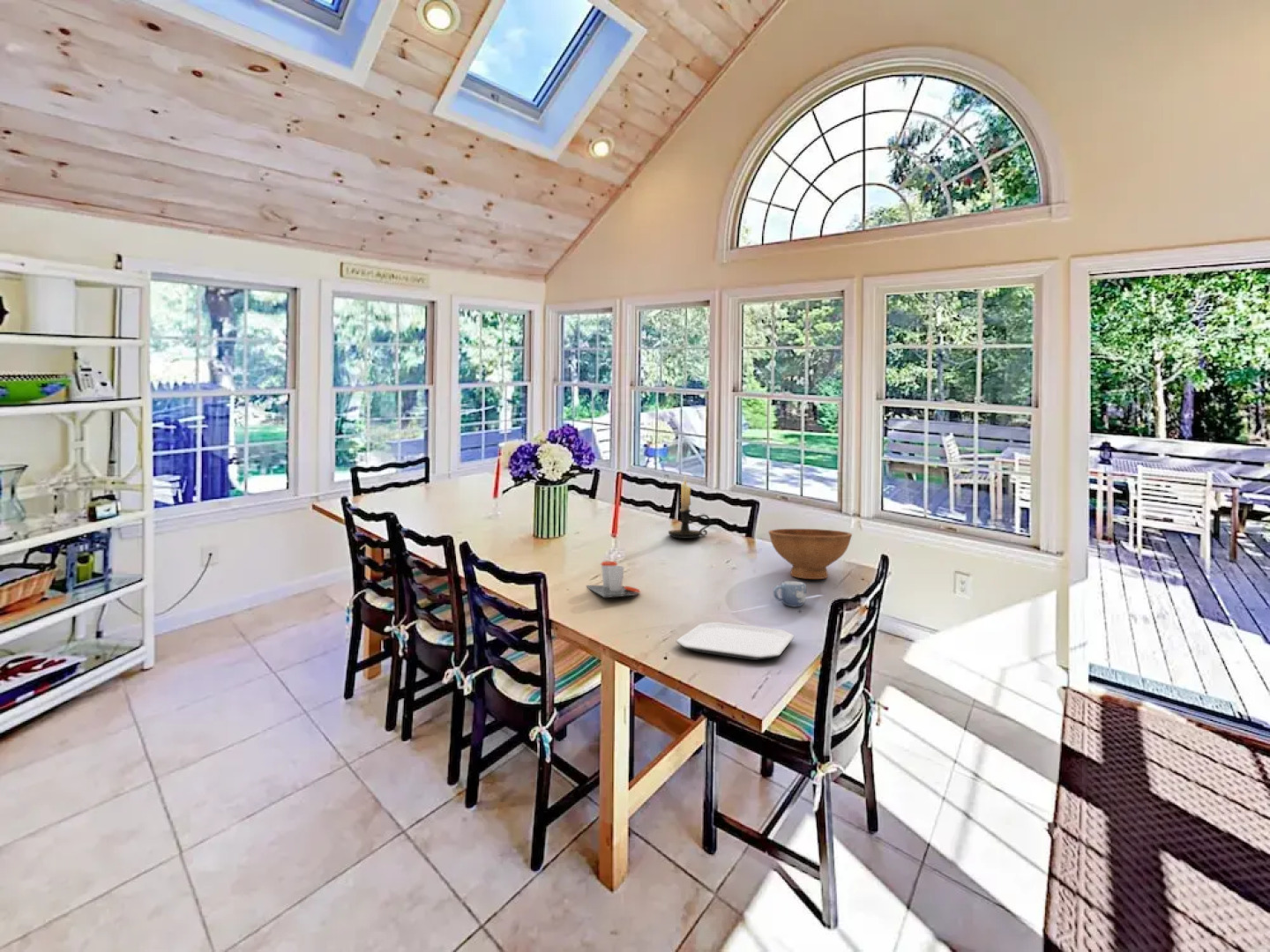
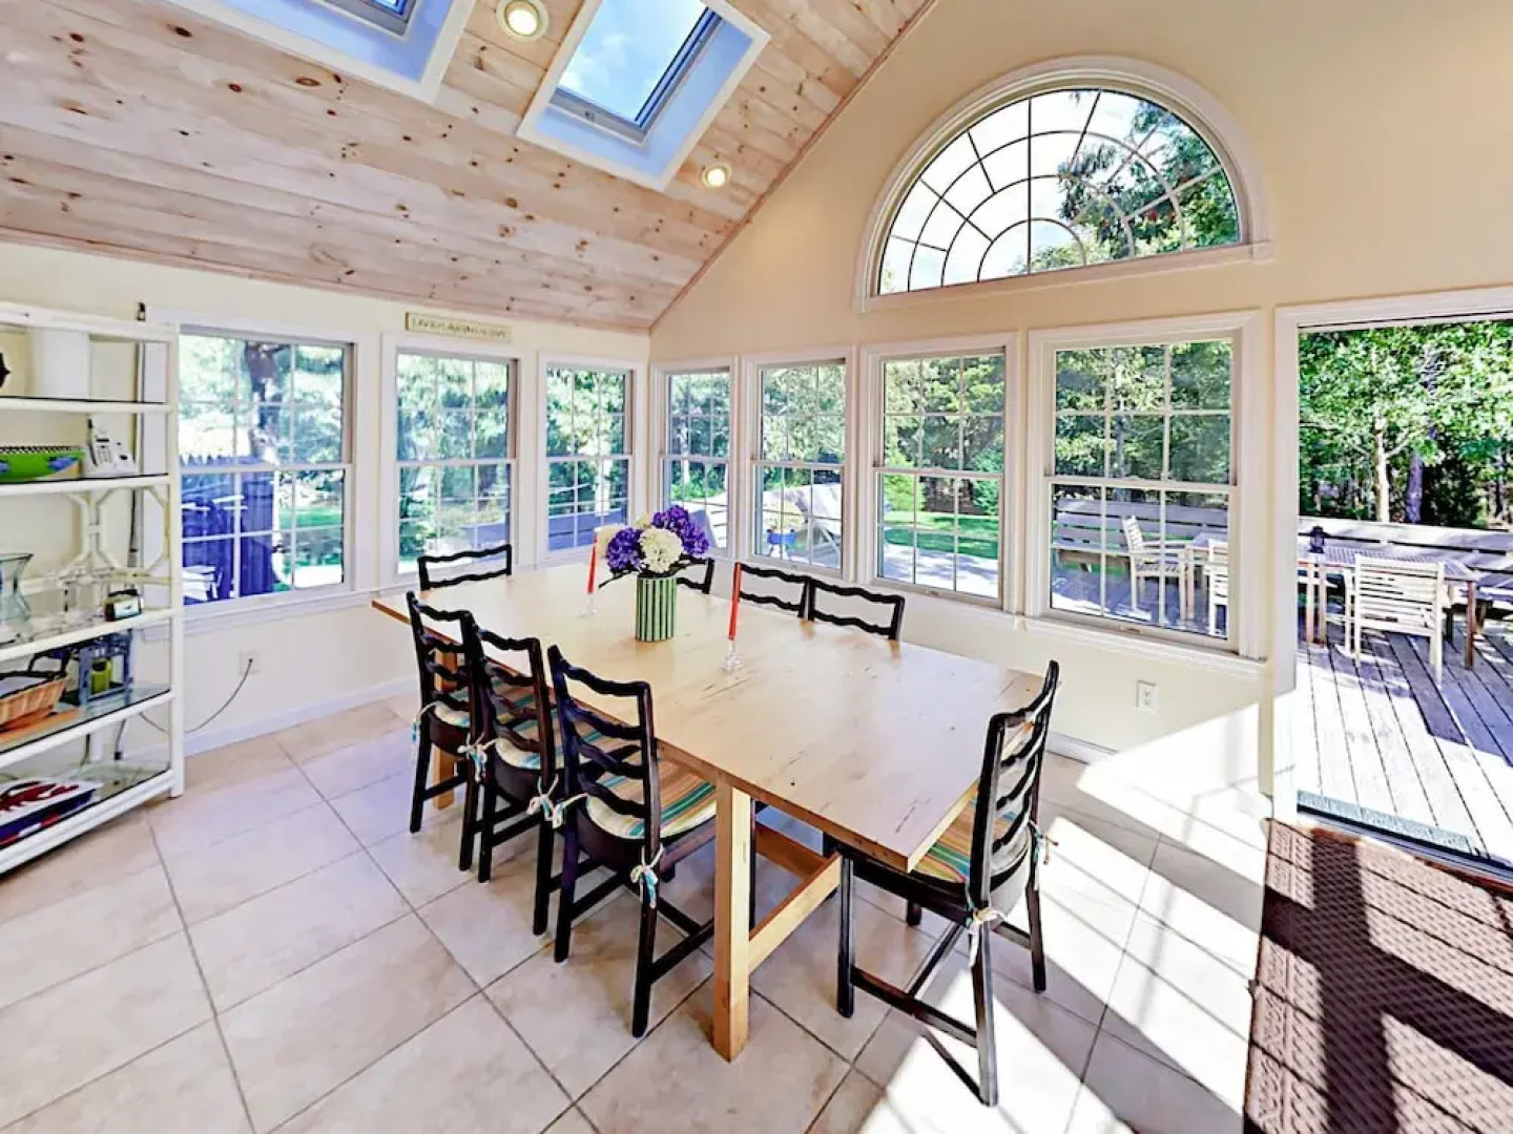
- mug [773,580,807,608]
- plate [676,621,795,661]
- cup [586,561,641,599]
- candle holder [668,474,712,539]
- bowl [768,528,853,580]
